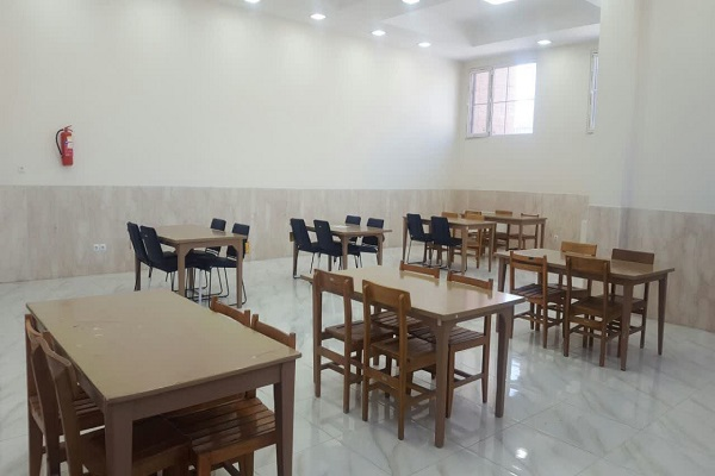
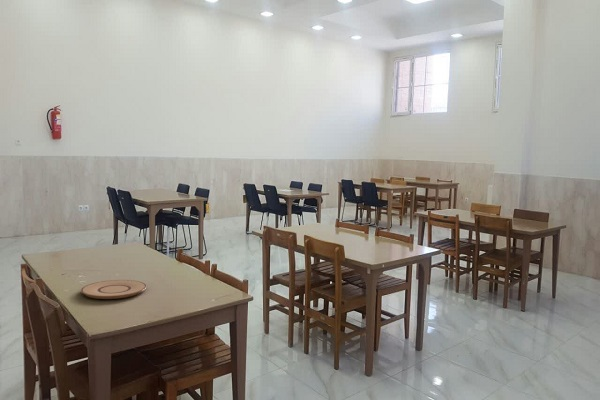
+ plate [80,279,148,300]
